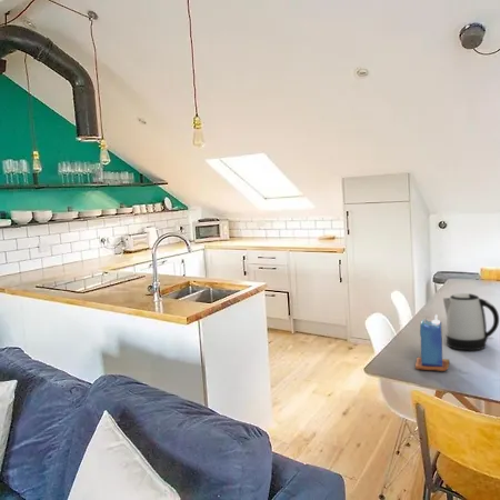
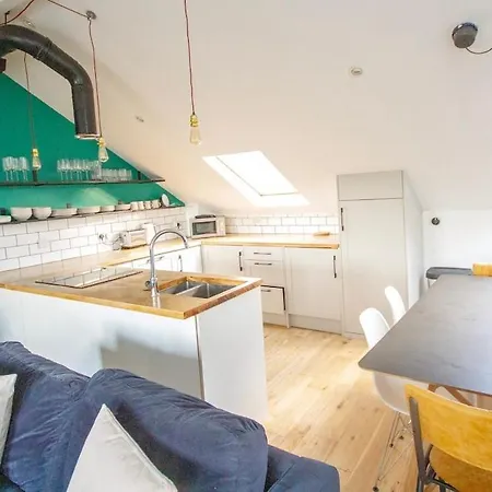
- candle [414,313,450,372]
- kettle [442,292,500,351]
